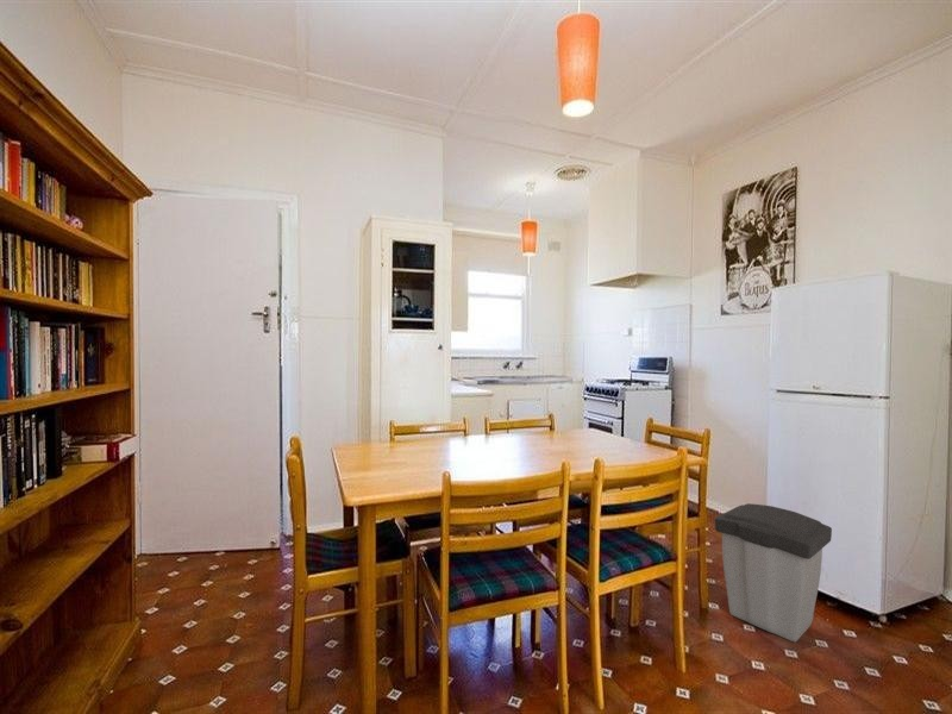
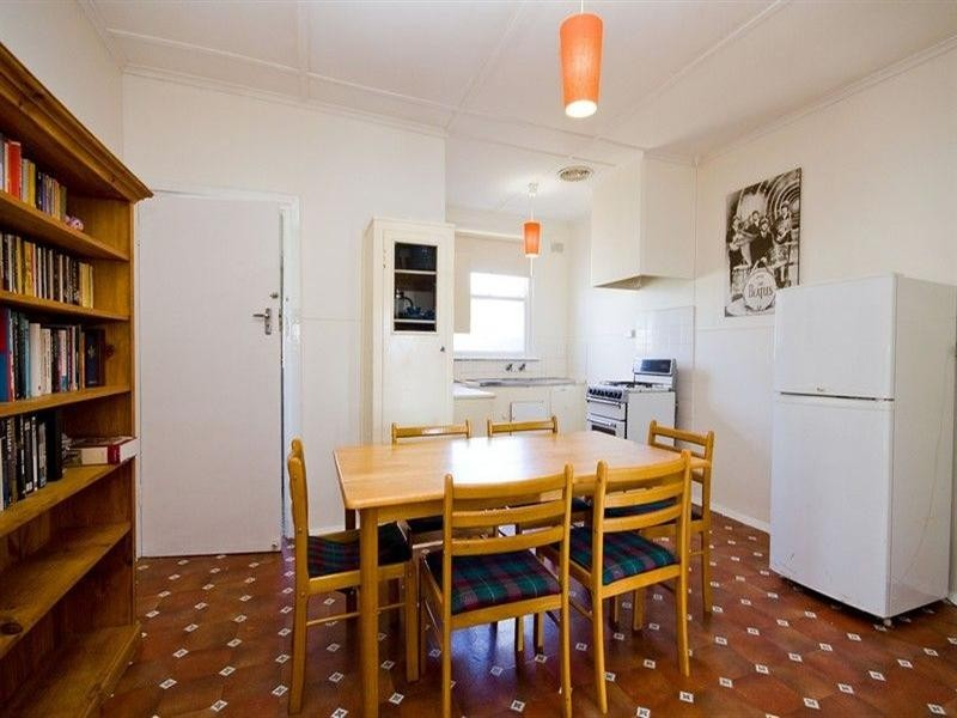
- trash can [714,502,833,643]
